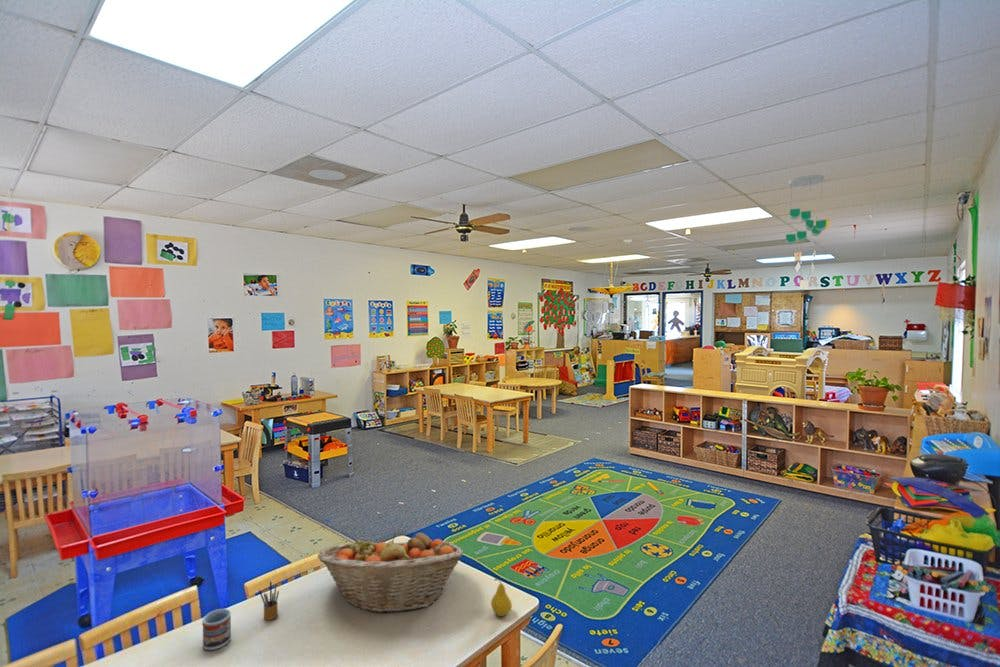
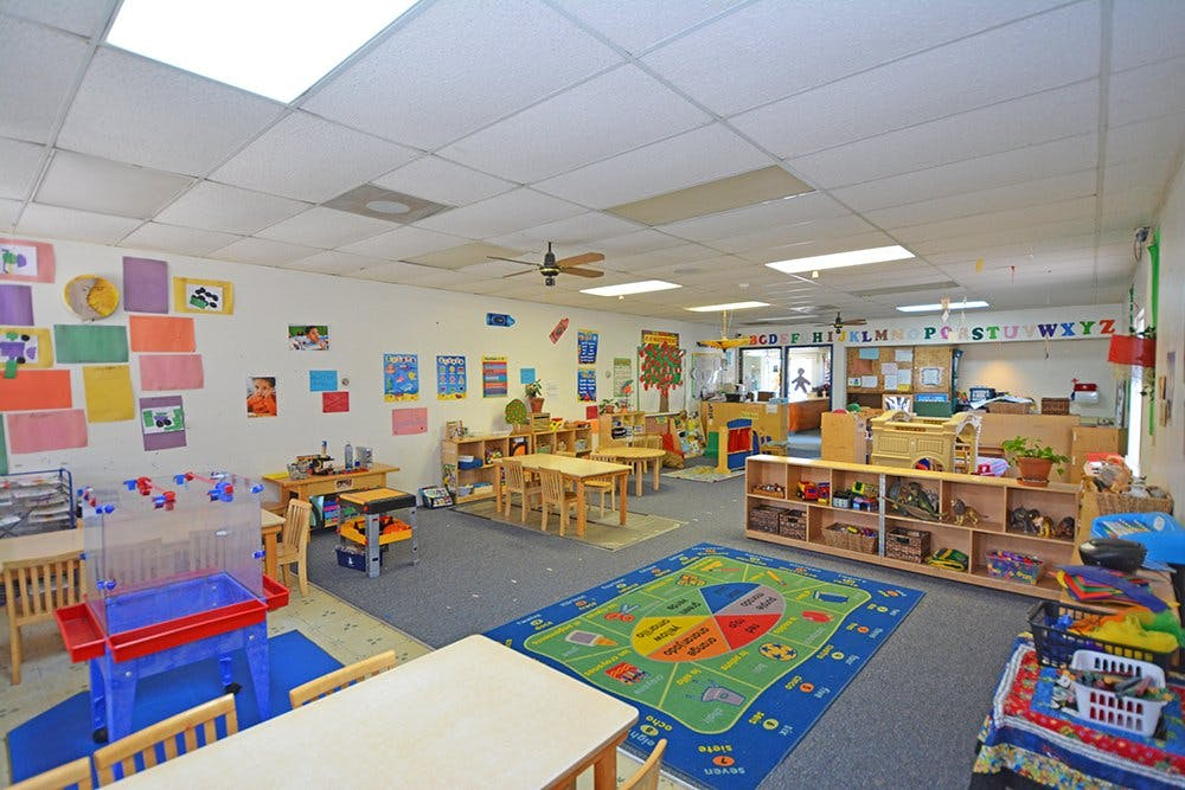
- fruit basket [316,531,464,614]
- fruit [490,578,513,617]
- cup [201,608,232,651]
- pencil box [258,580,280,621]
- ceiling mobile [785,174,827,245]
